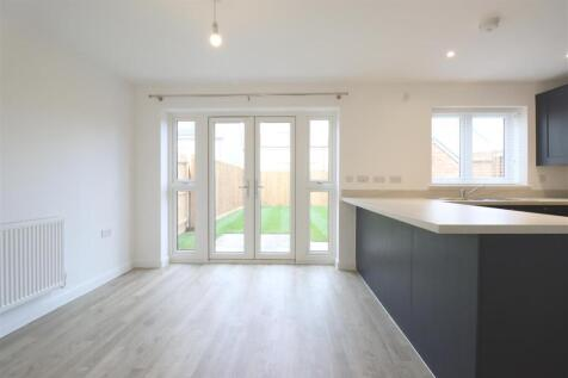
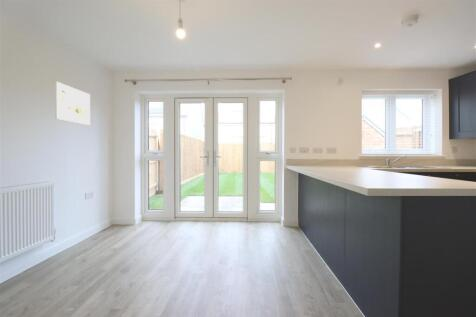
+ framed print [54,81,91,126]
